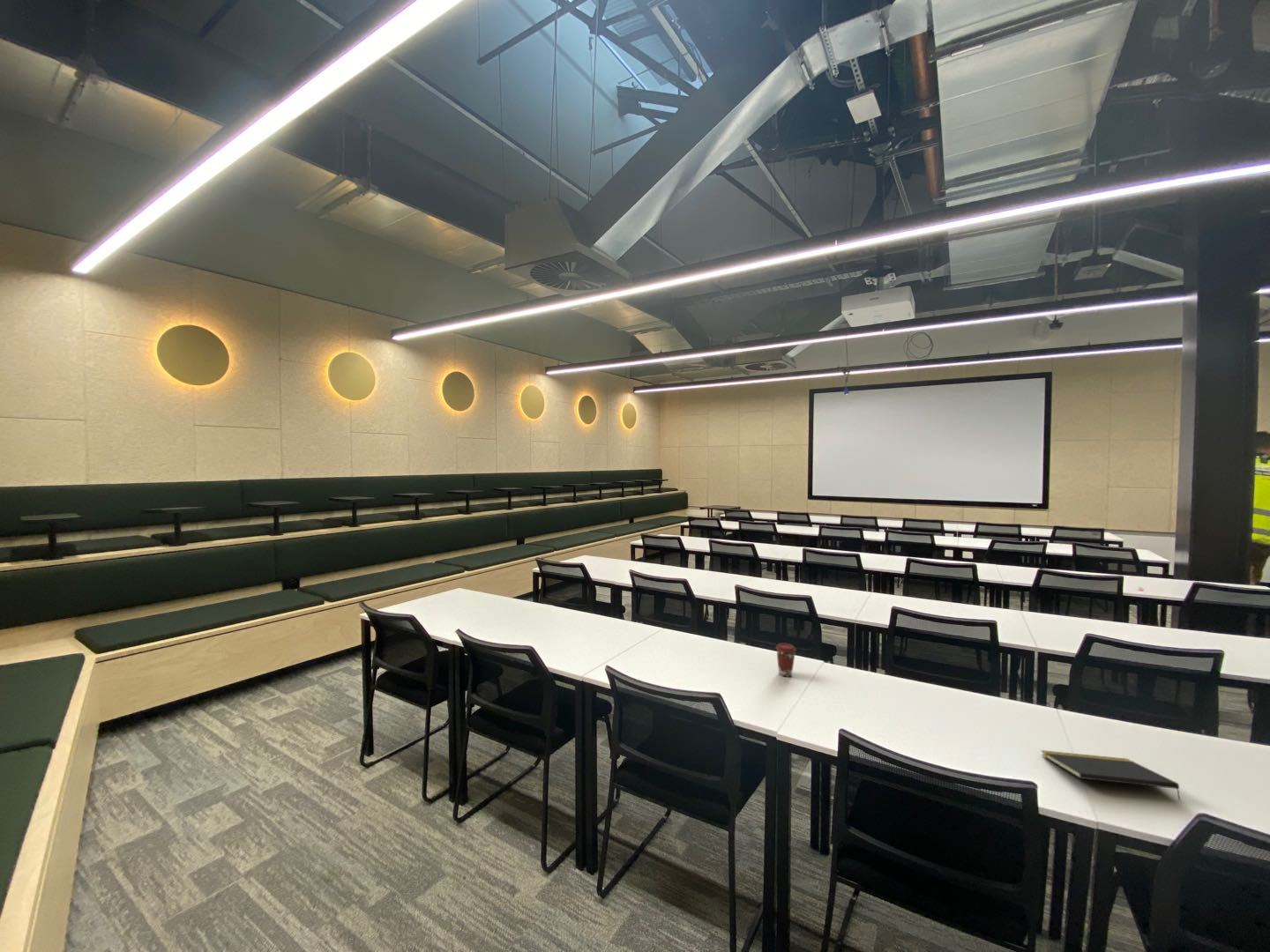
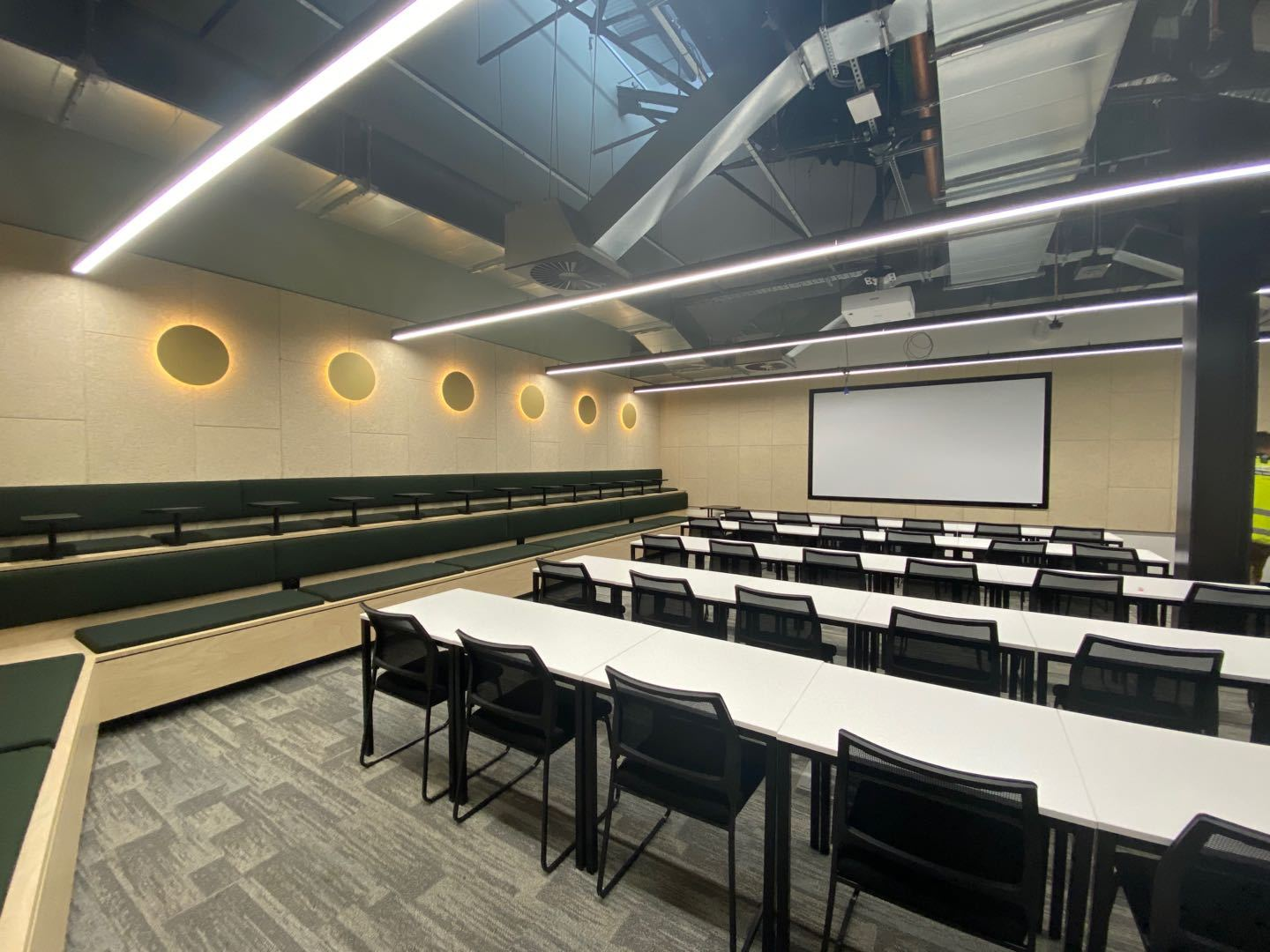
- coffee cup [774,643,797,678]
- notepad [1040,749,1182,801]
